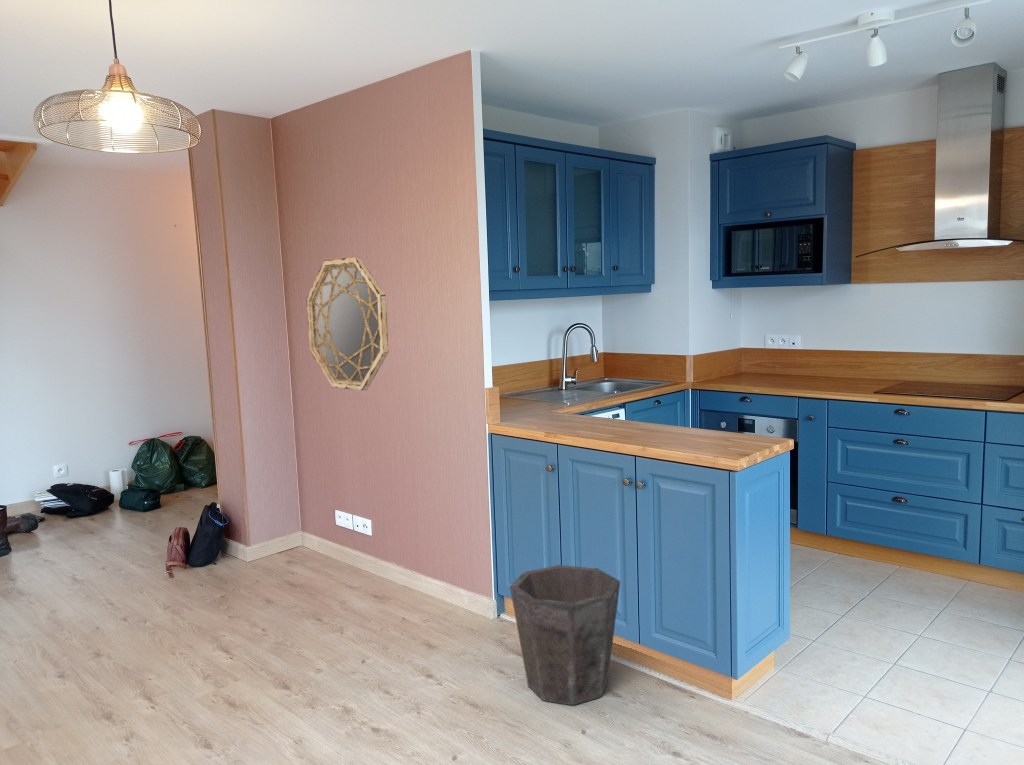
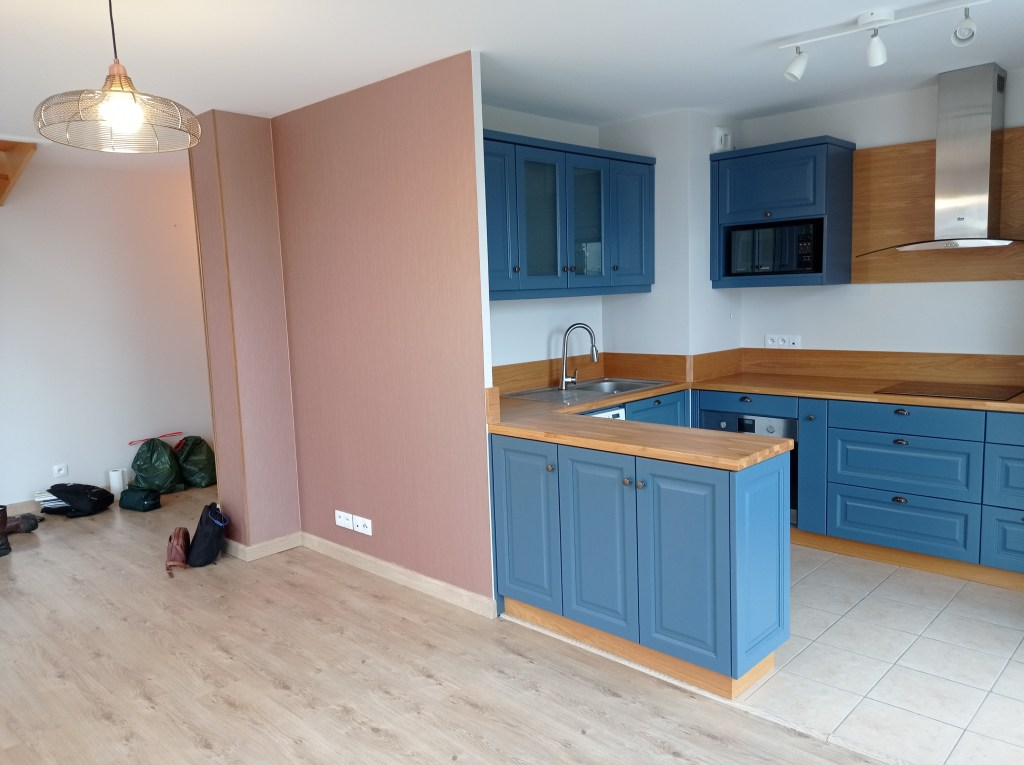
- home mirror [305,256,390,391]
- waste bin [509,564,621,706]
